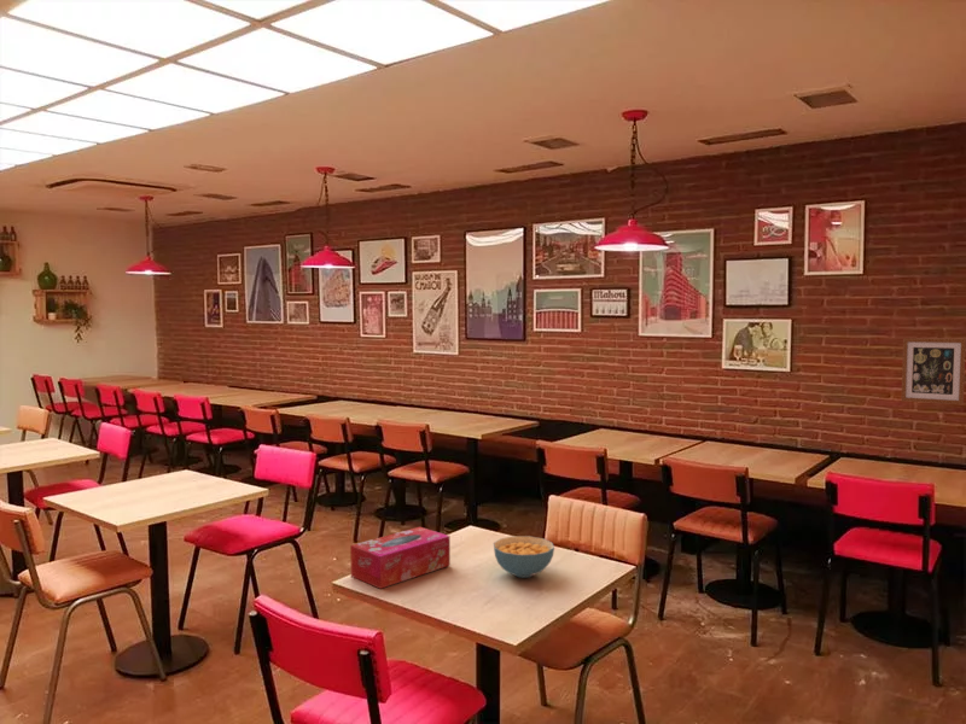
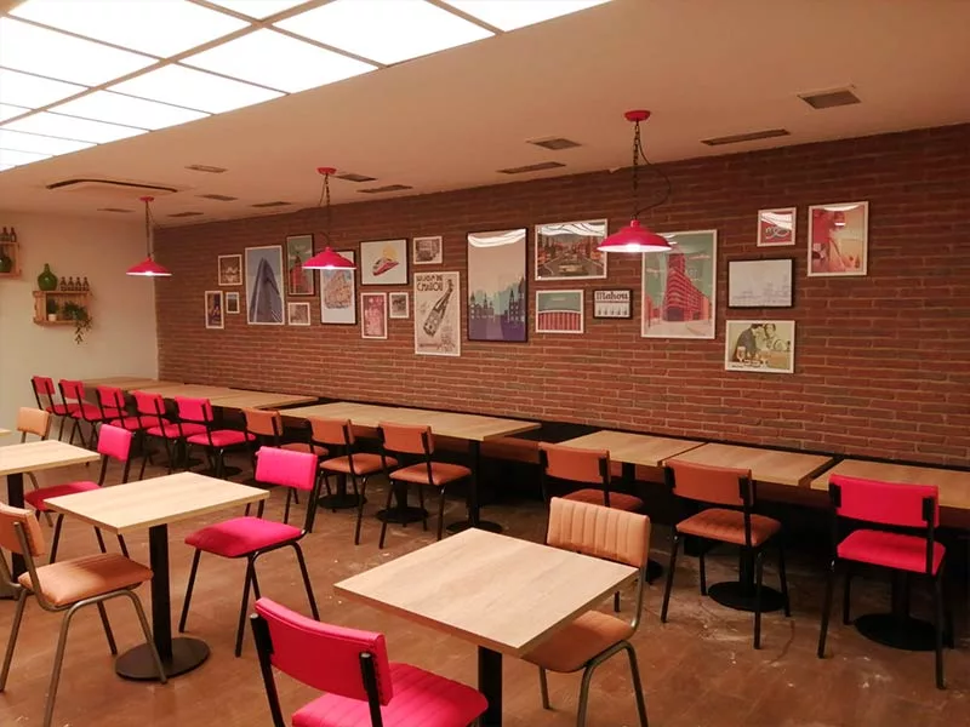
- cereal bowl [493,535,555,579]
- tissue box [349,526,452,590]
- wall art [901,337,966,405]
